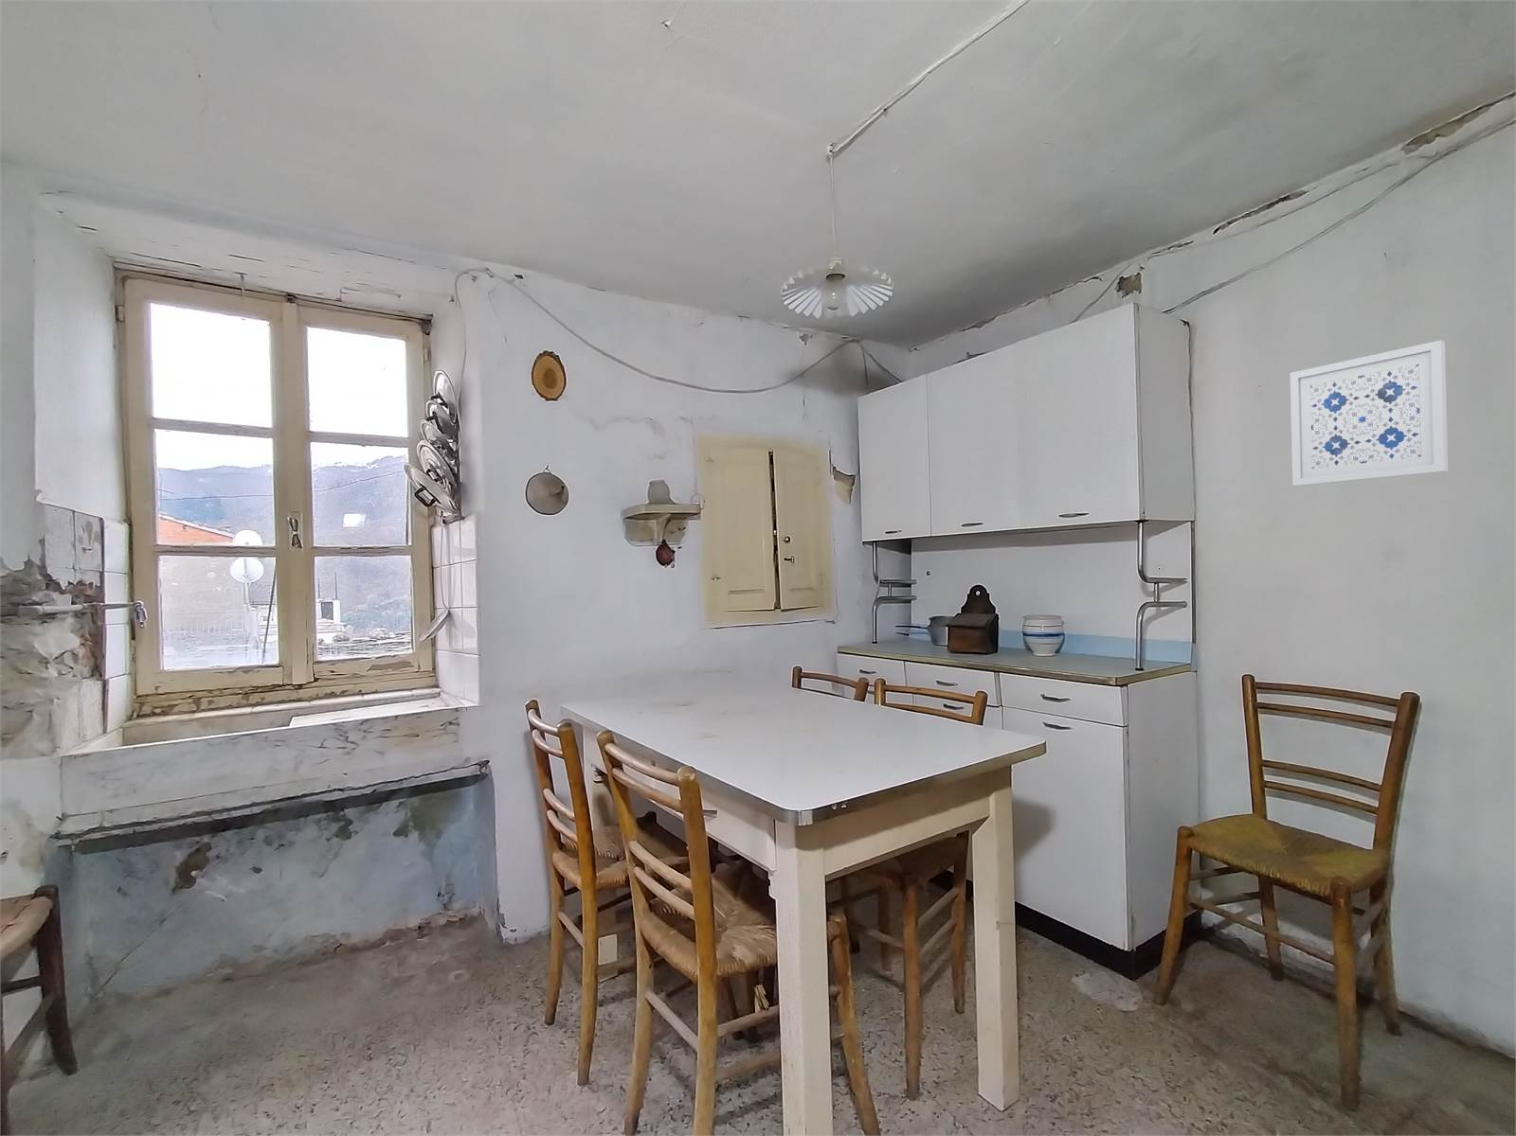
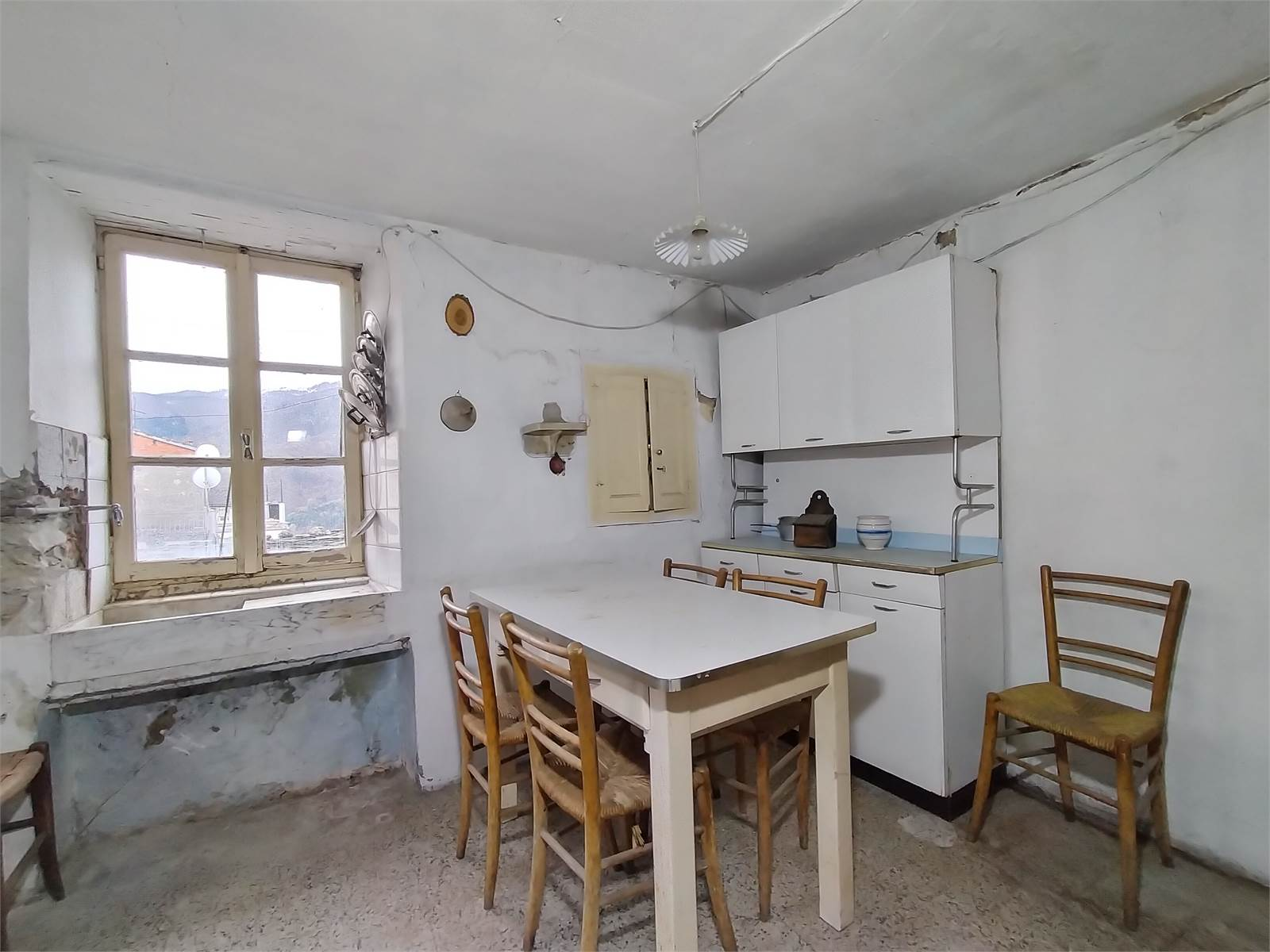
- wall art [1289,340,1449,487]
